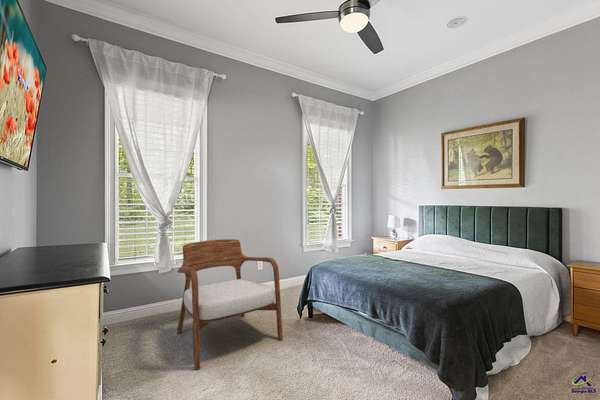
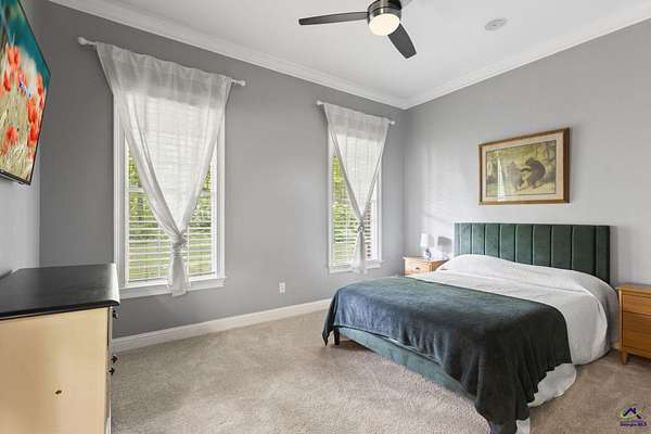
- armchair [176,238,284,371]
